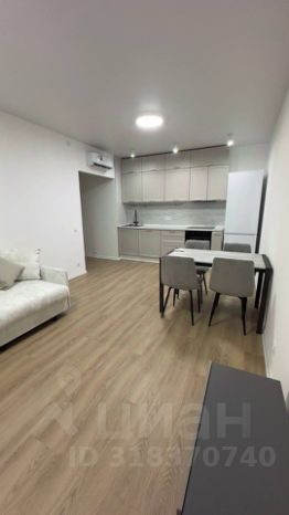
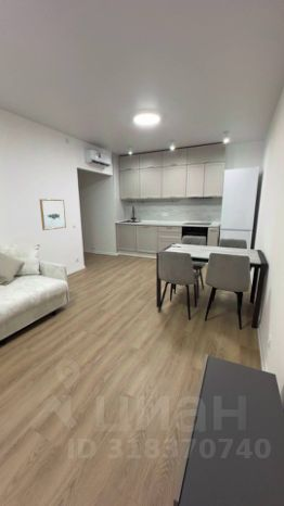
+ wall art [39,199,67,231]
